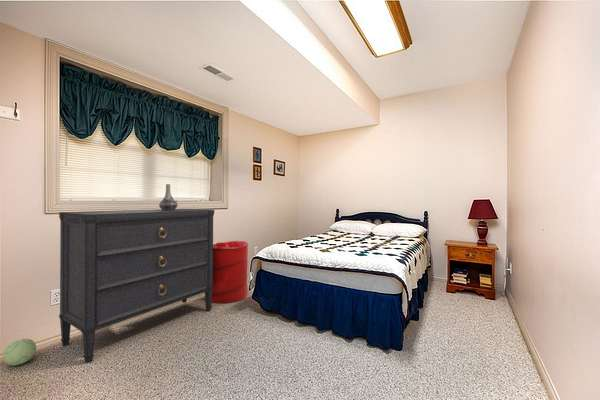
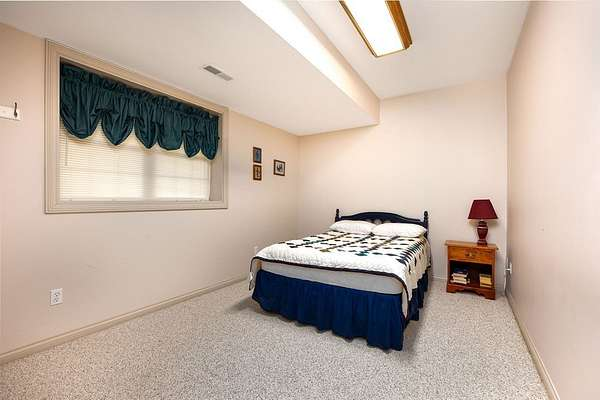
- plush toy [2,338,37,366]
- dresser [58,208,215,364]
- laundry hamper [211,240,249,304]
- decorative vase [158,183,179,210]
